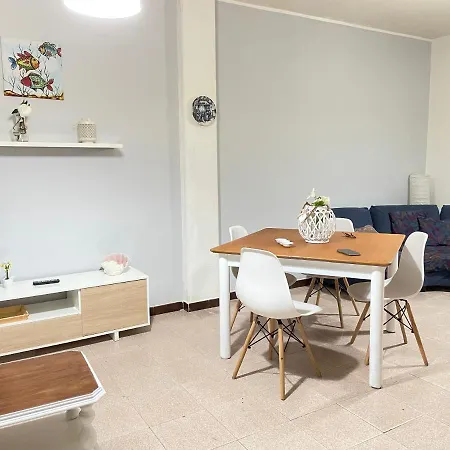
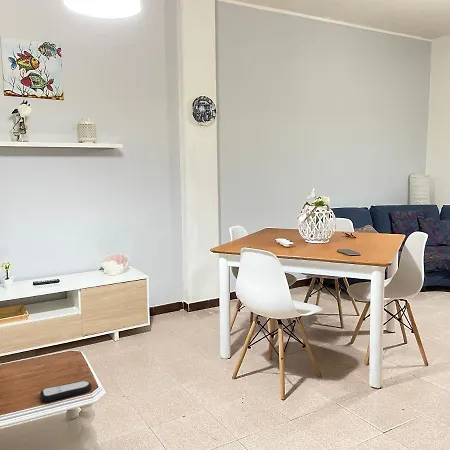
+ remote control [39,380,92,402]
